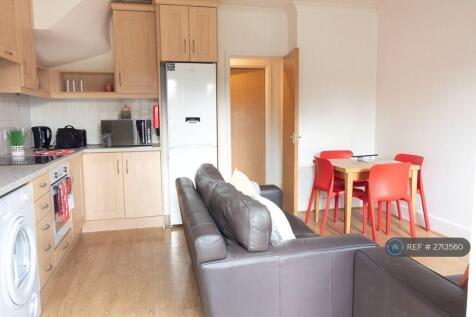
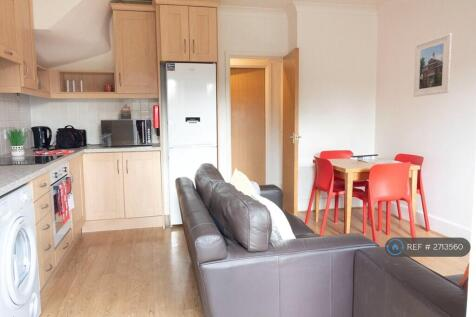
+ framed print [413,32,453,98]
